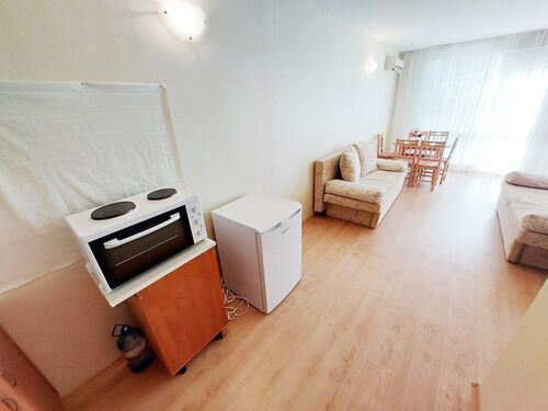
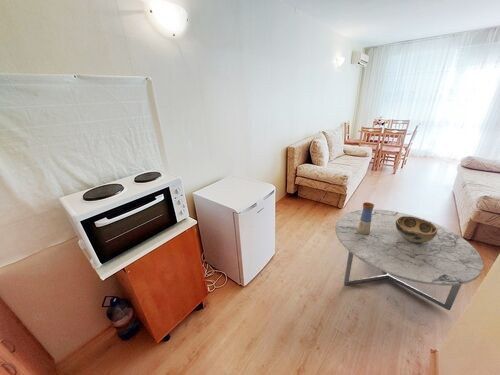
+ decorative bowl [396,216,437,242]
+ coffee table [334,208,484,311]
+ vase [357,201,375,235]
